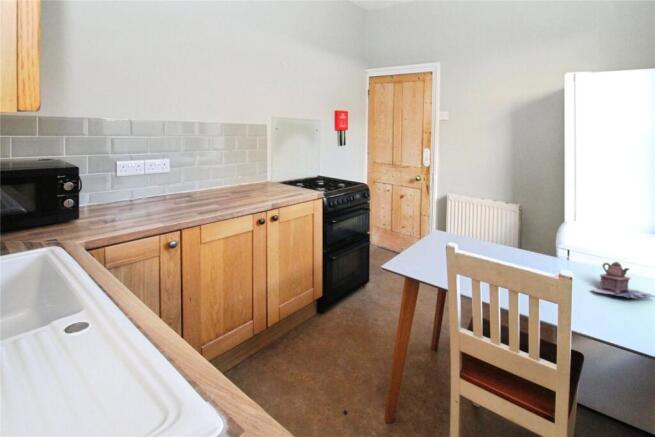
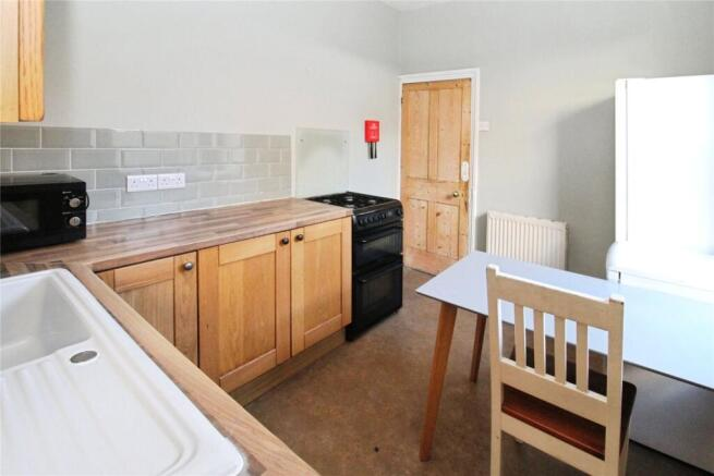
- teapot [589,261,655,299]
